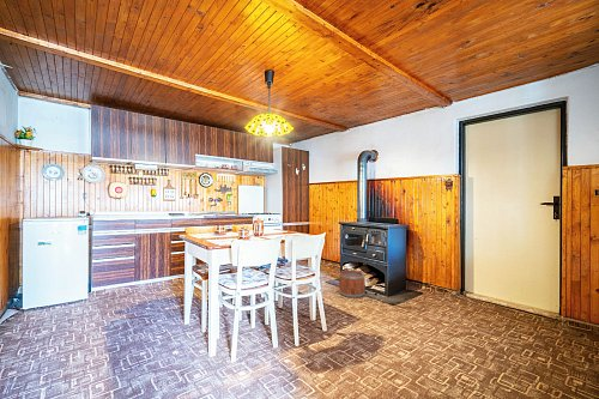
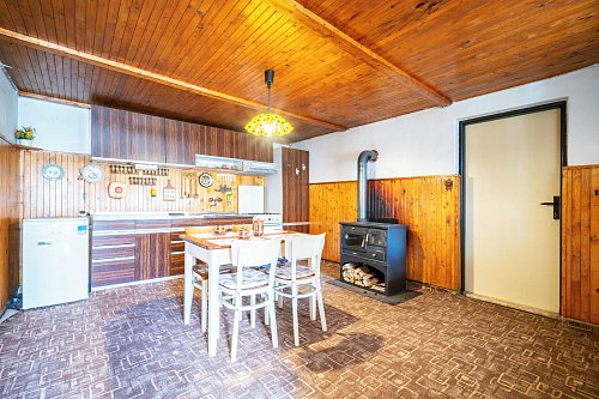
- bucket [338,268,367,300]
